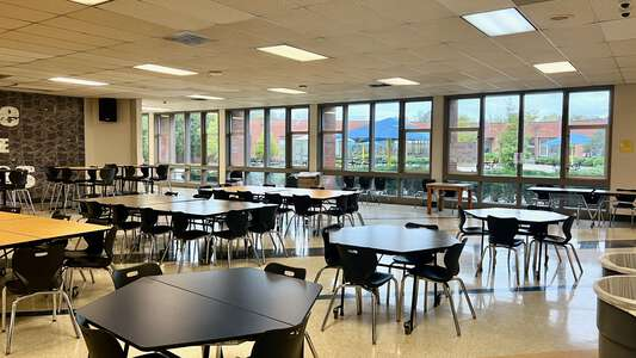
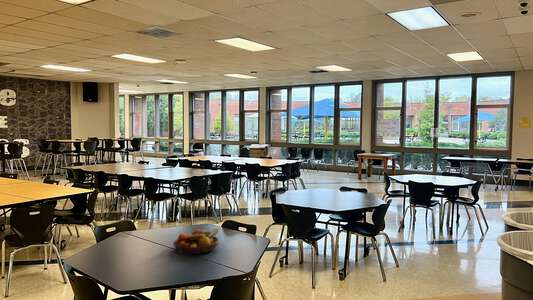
+ fruit bowl [172,227,221,256]
